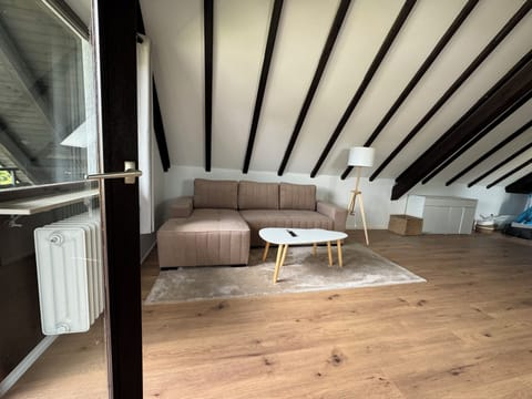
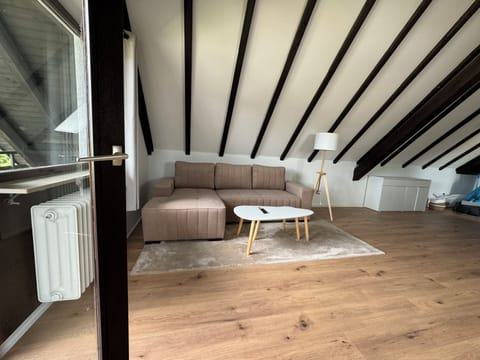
- storage bin [387,213,424,237]
